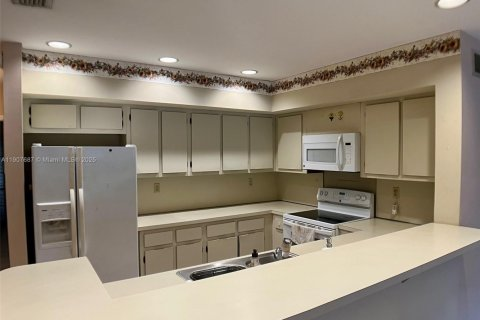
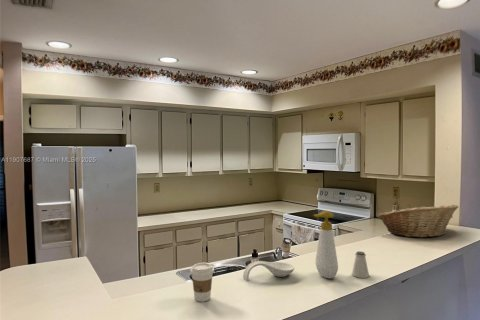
+ fruit basket [377,204,459,239]
+ saltshaker [351,250,370,279]
+ coffee cup [189,262,215,303]
+ spoon rest [242,260,295,282]
+ soap bottle [312,210,339,280]
